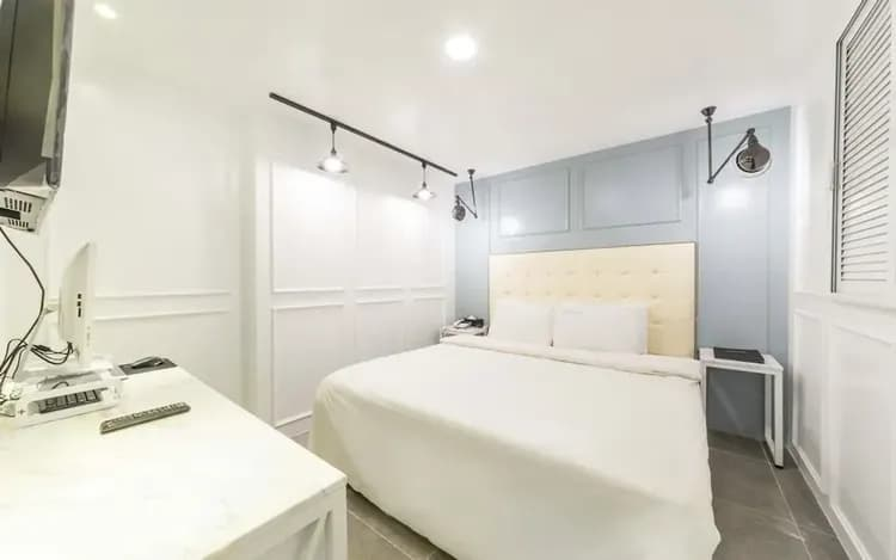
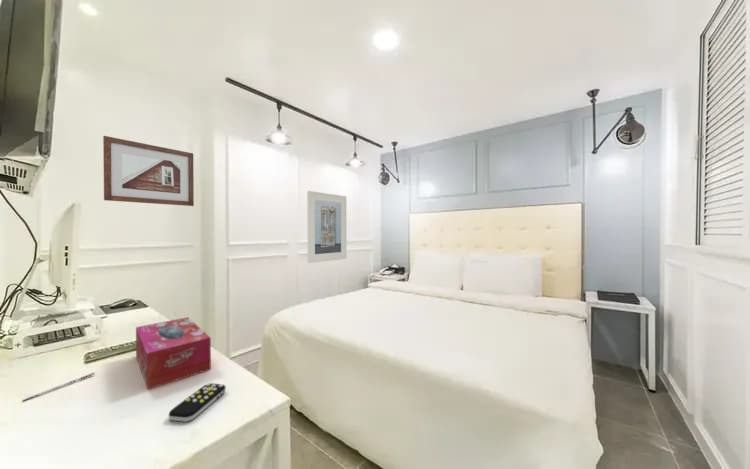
+ picture frame [102,135,195,207]
+ tissue box [135,316,212,390]
+ pen [21,372,96,402]
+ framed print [306,190,347,264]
+ remote control [168,382,227,423]
